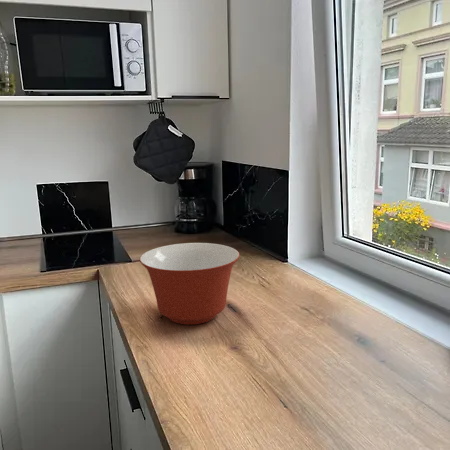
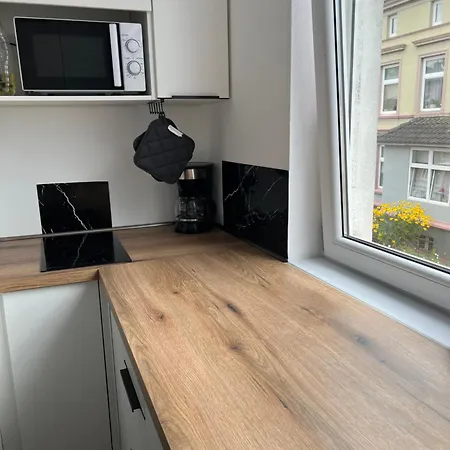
- mixing bowl [139,242,241,326]
